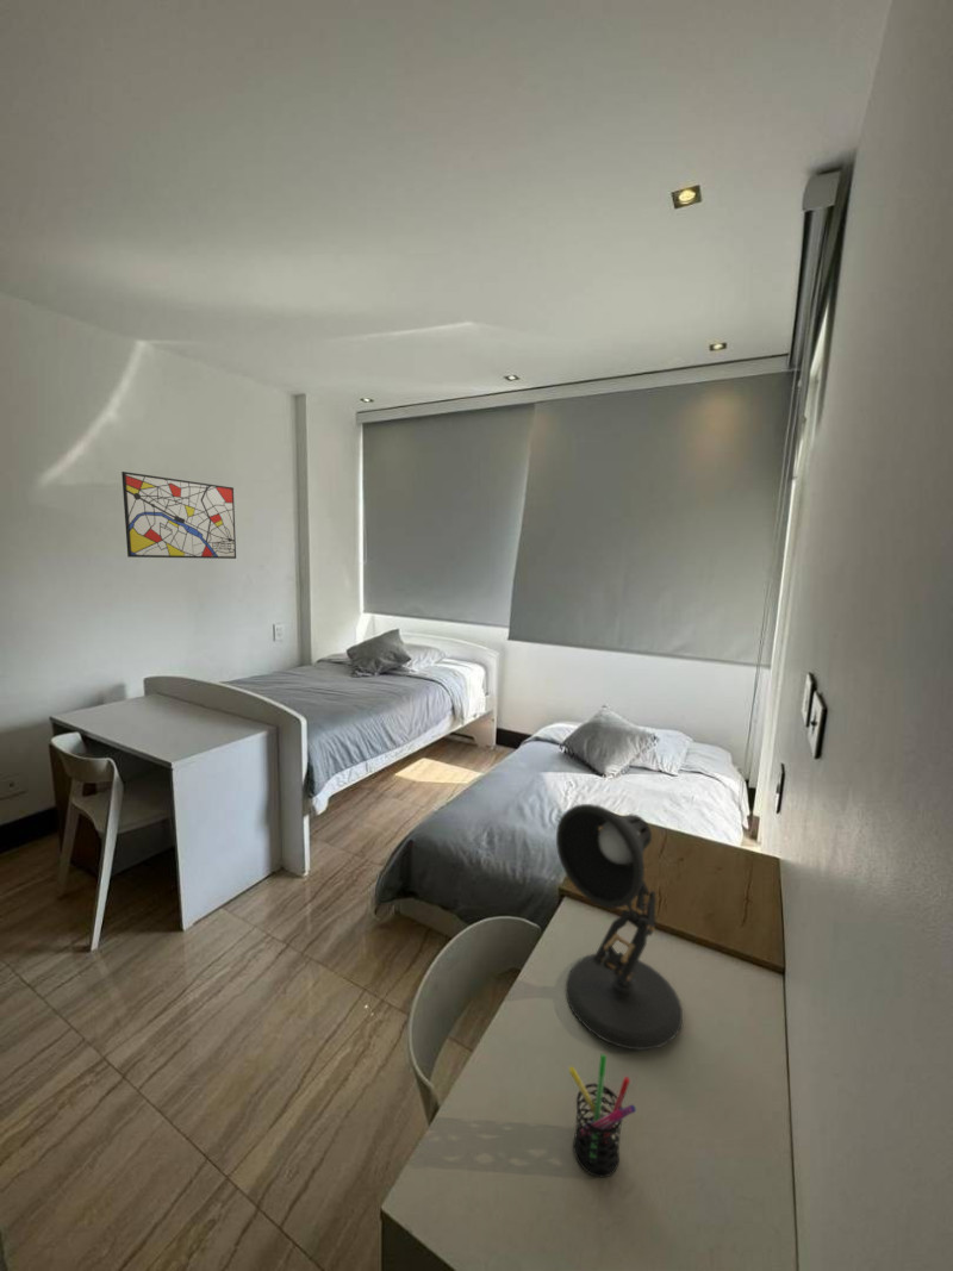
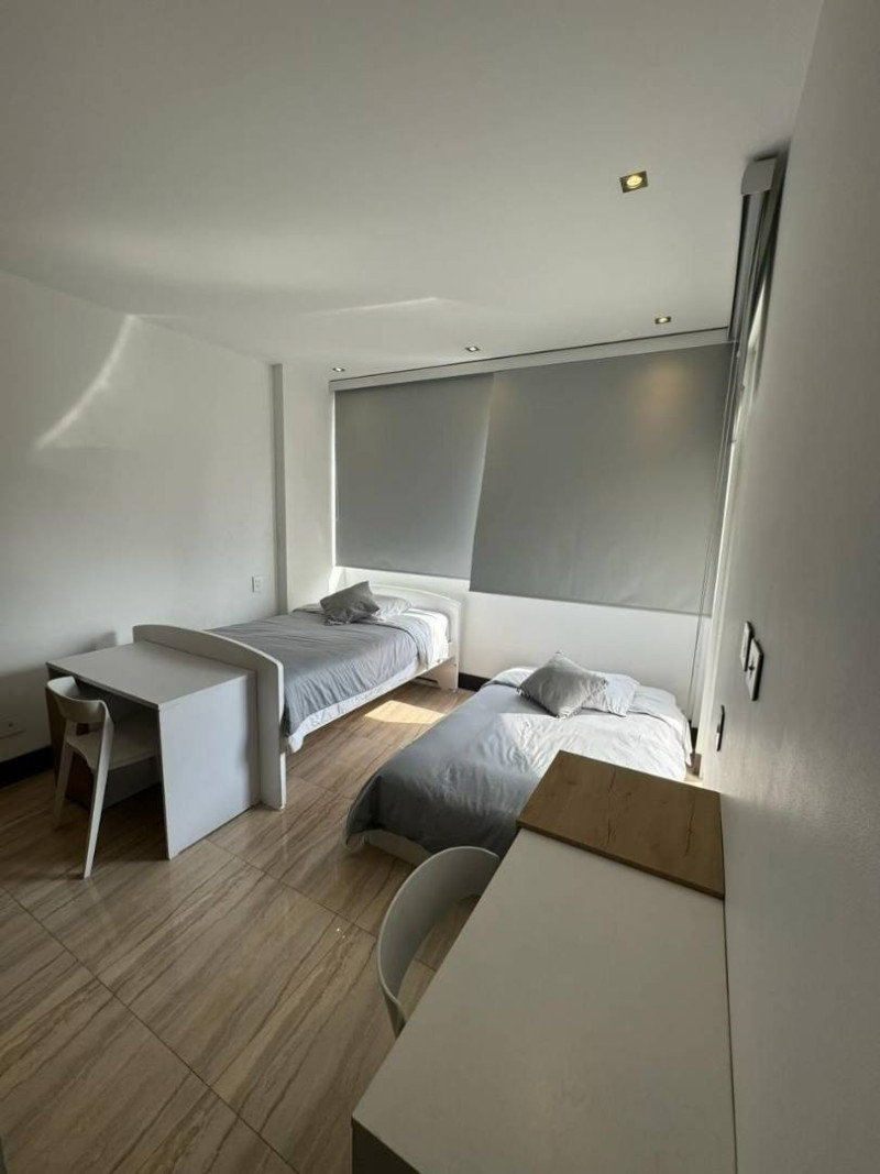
- desk lamp [555,803,684,1051]
- pen holder [568,1053,637,1178]
- wall art [120,471,237,560]
